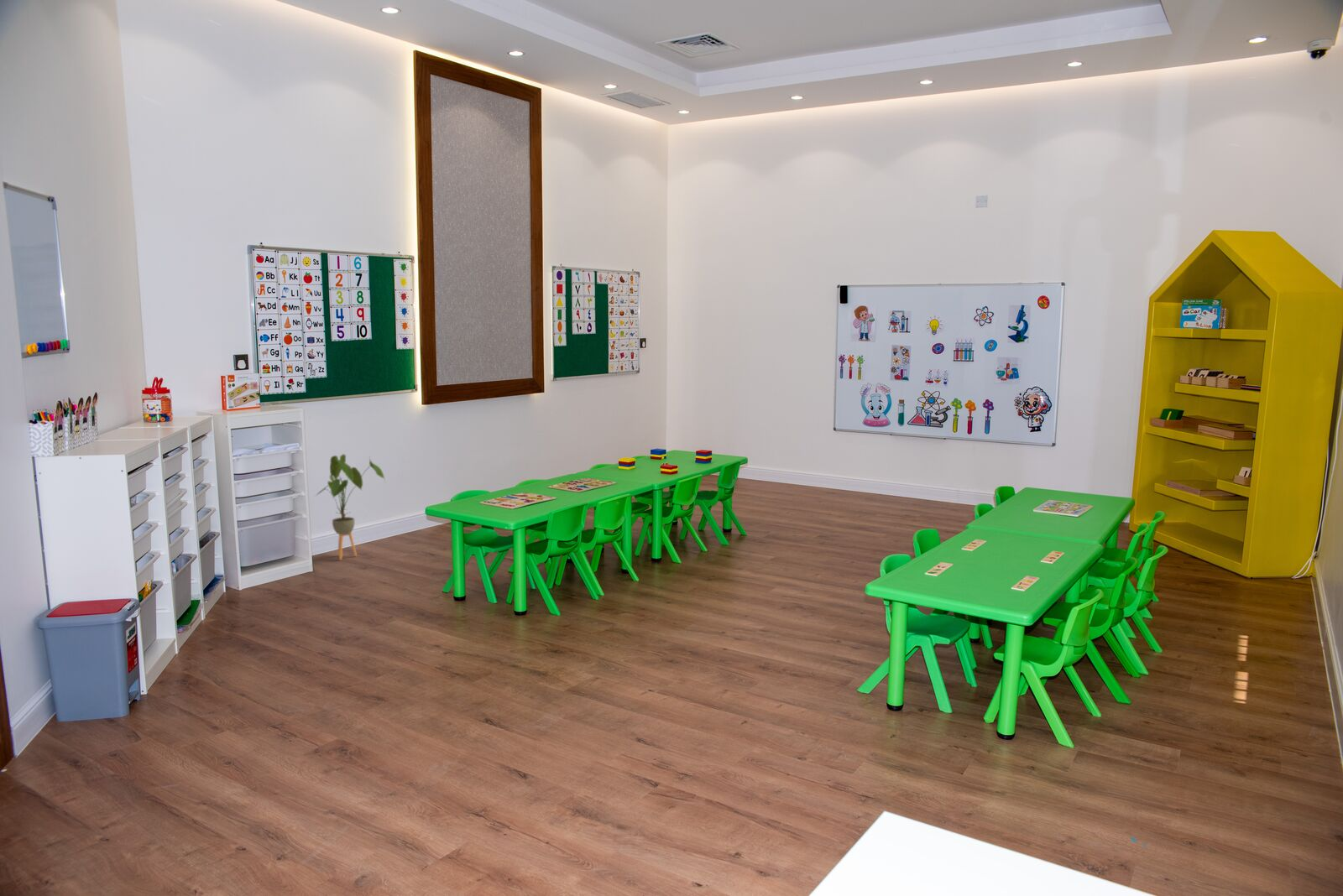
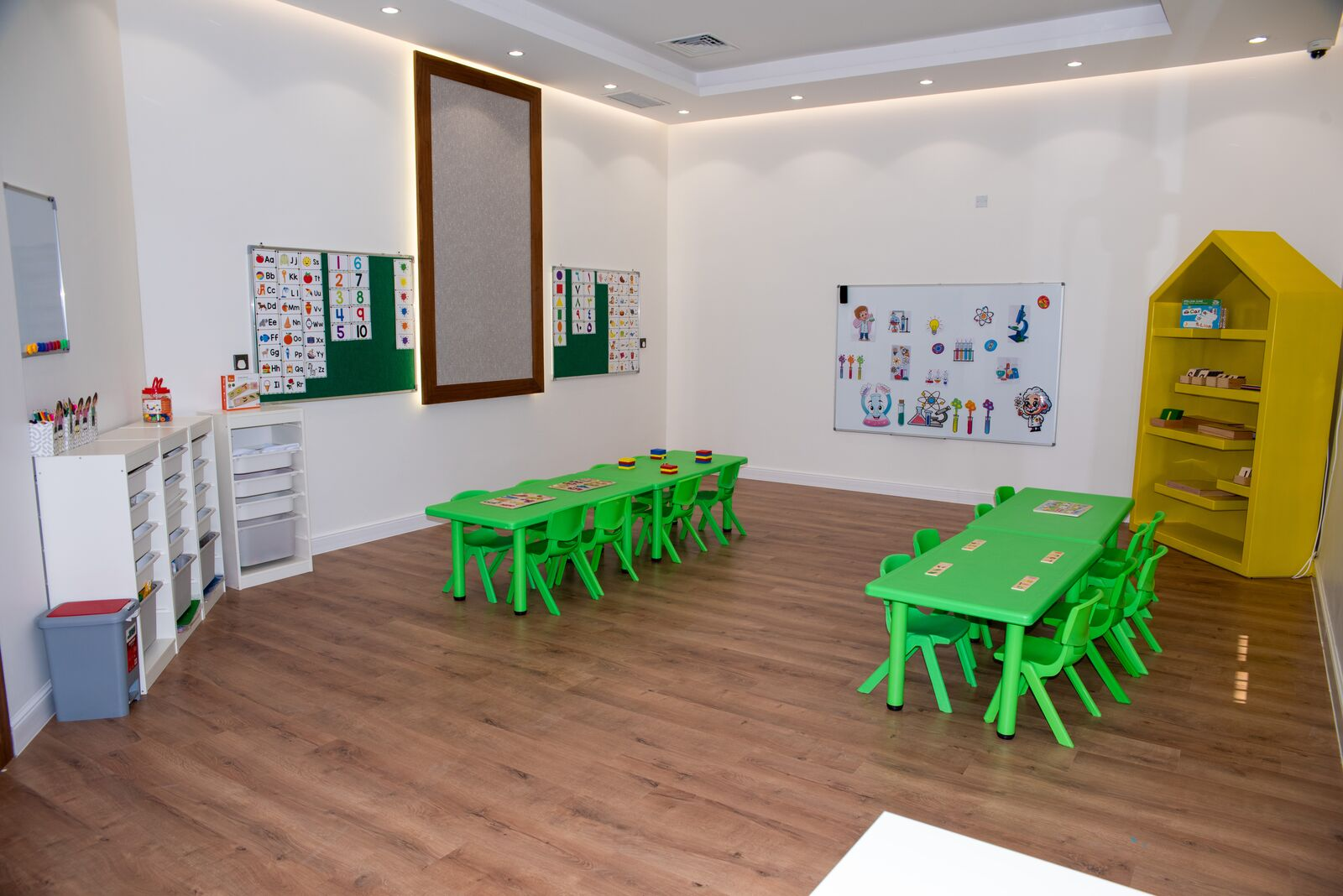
- house plant [315,453,386,560]
